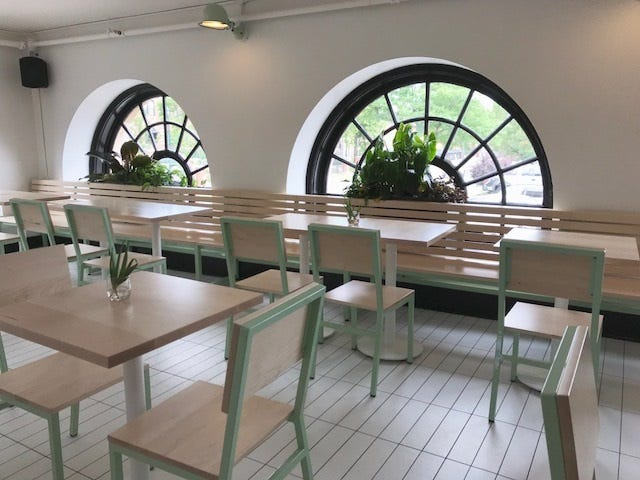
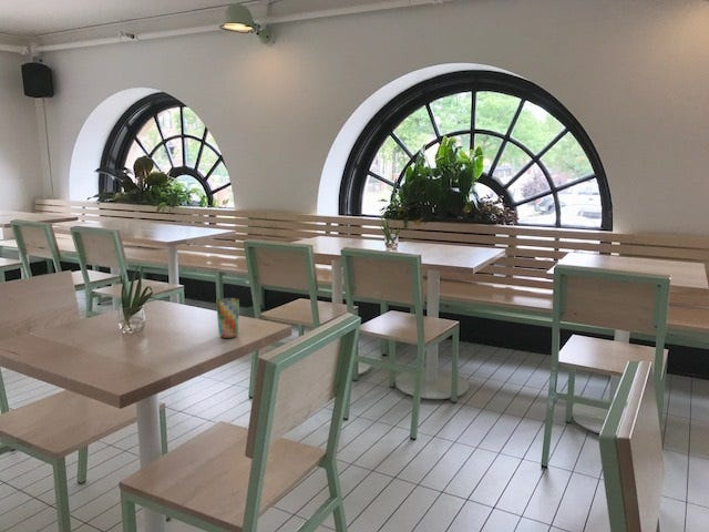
+ cup [215,297,240,339]
